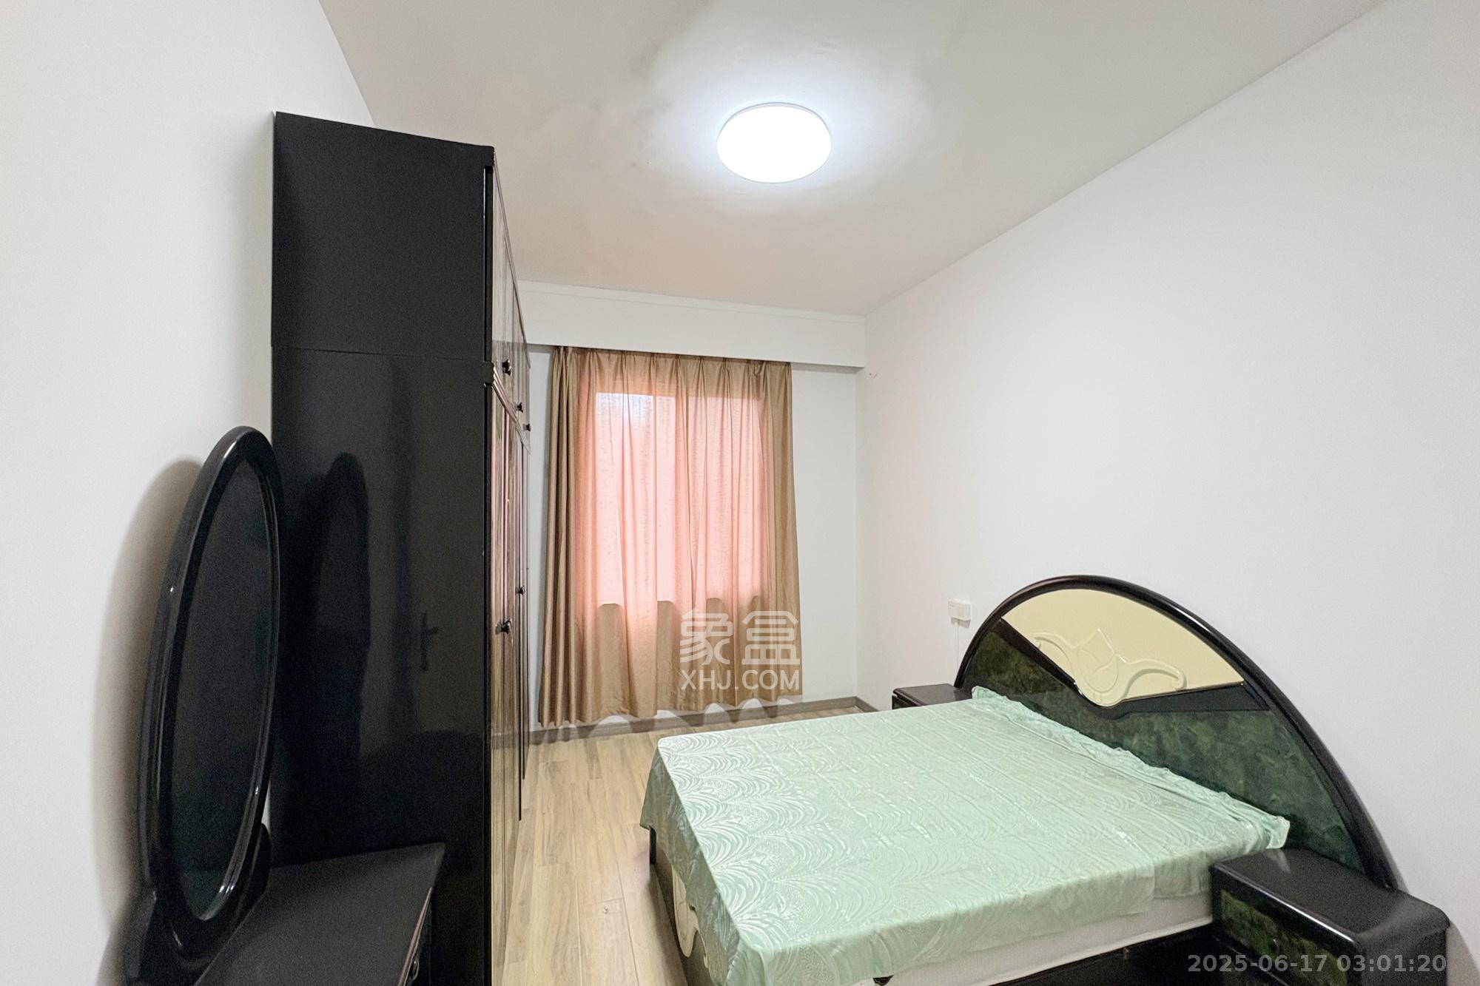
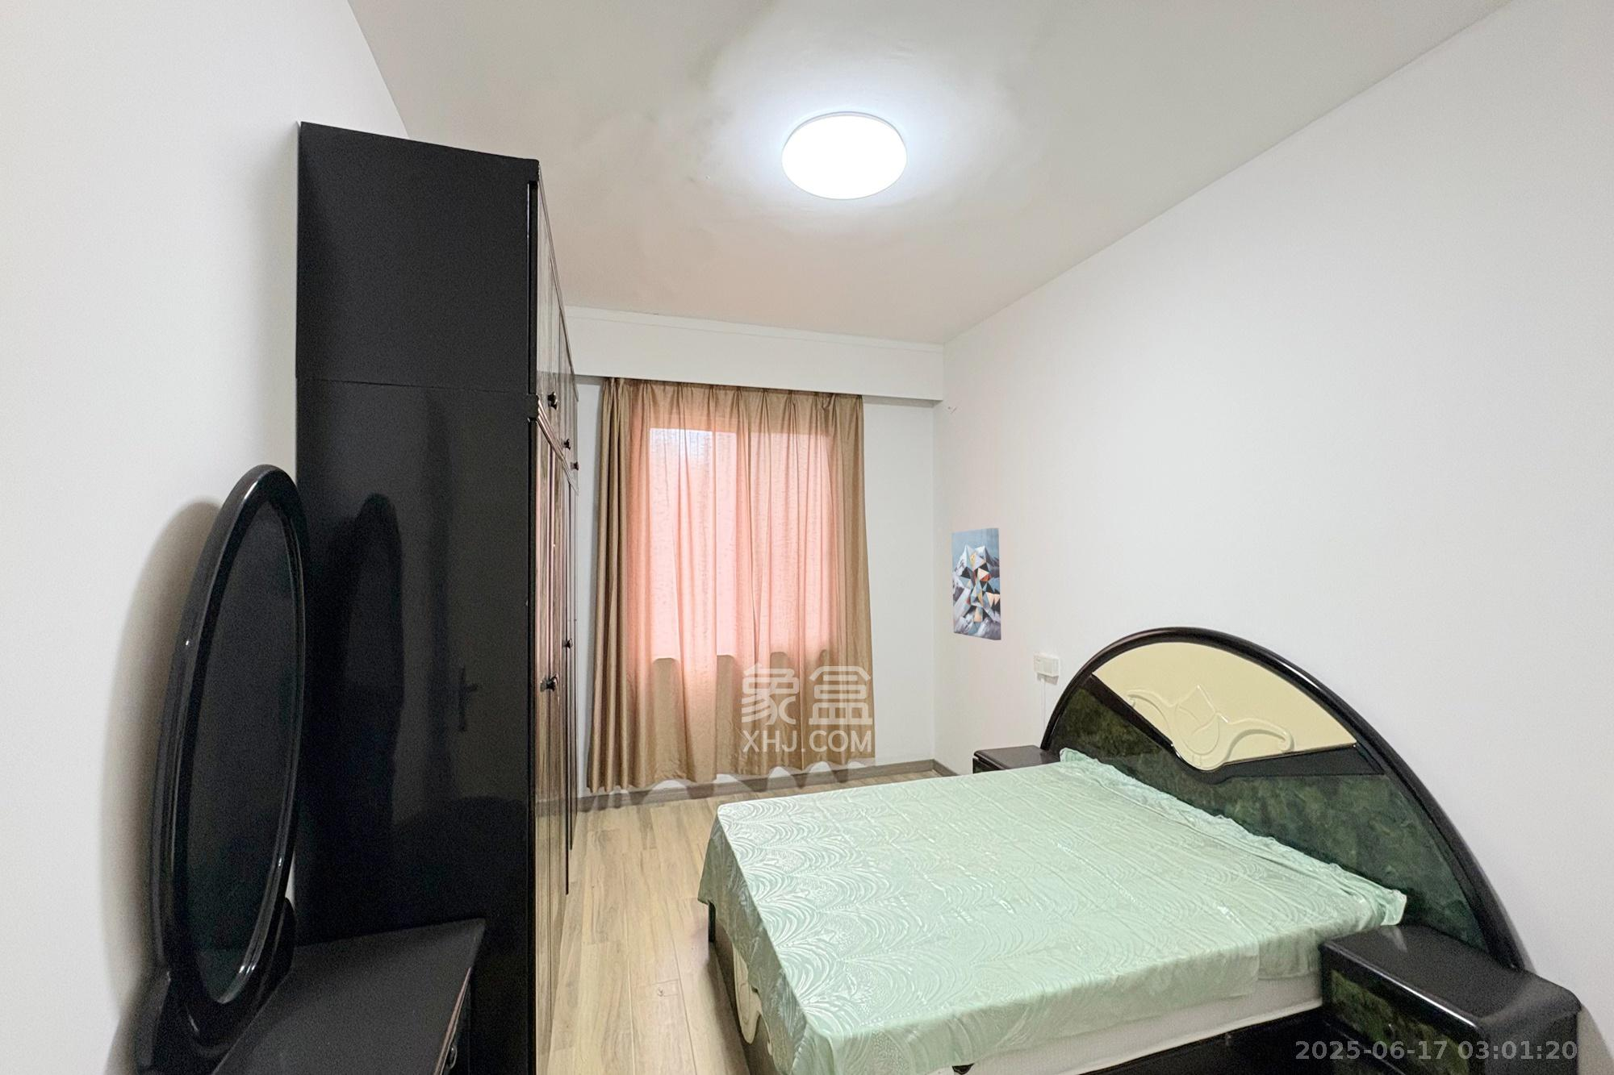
+ wall art [950,528,1002,641]
